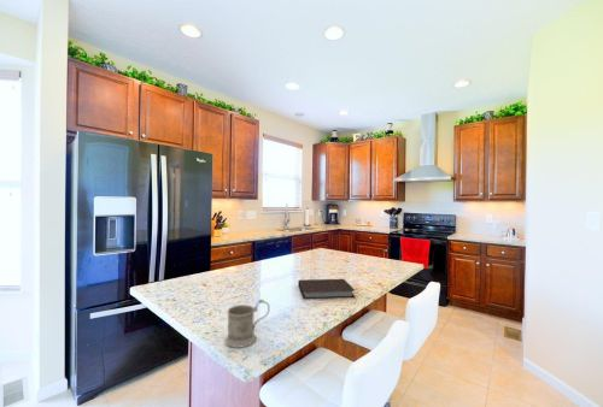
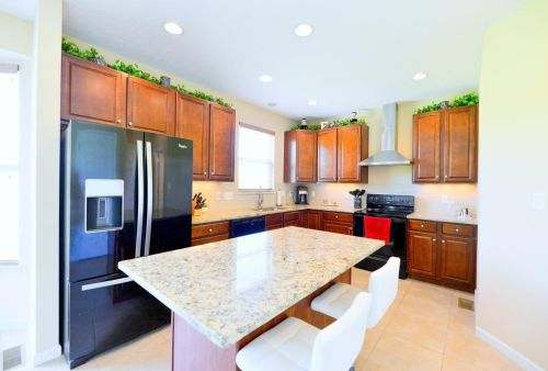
- mug [223,299,271,349]
- notebook [297,278,356,300]
